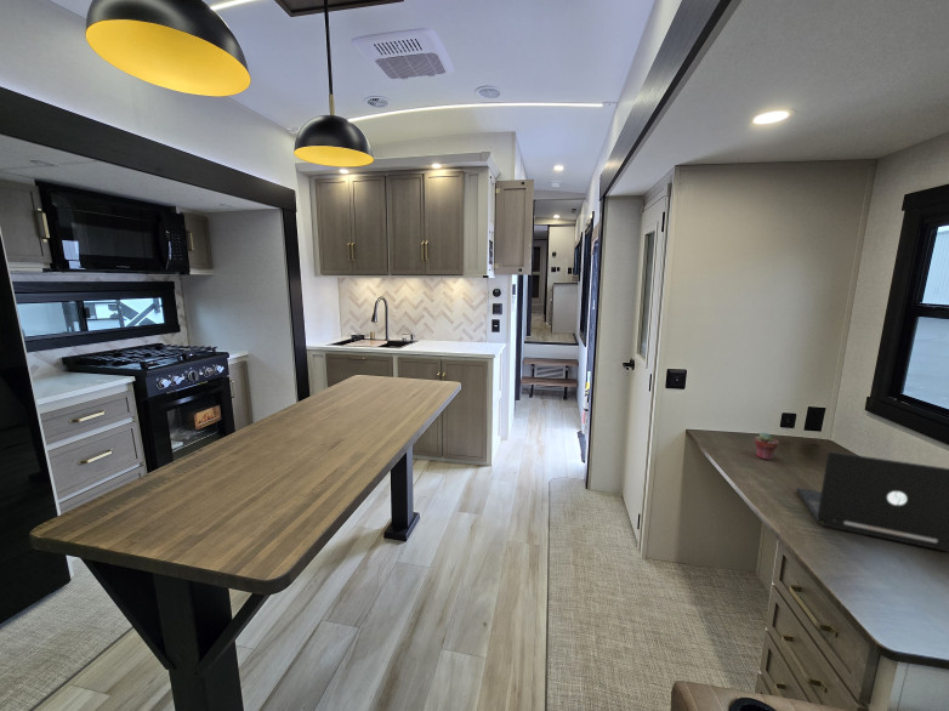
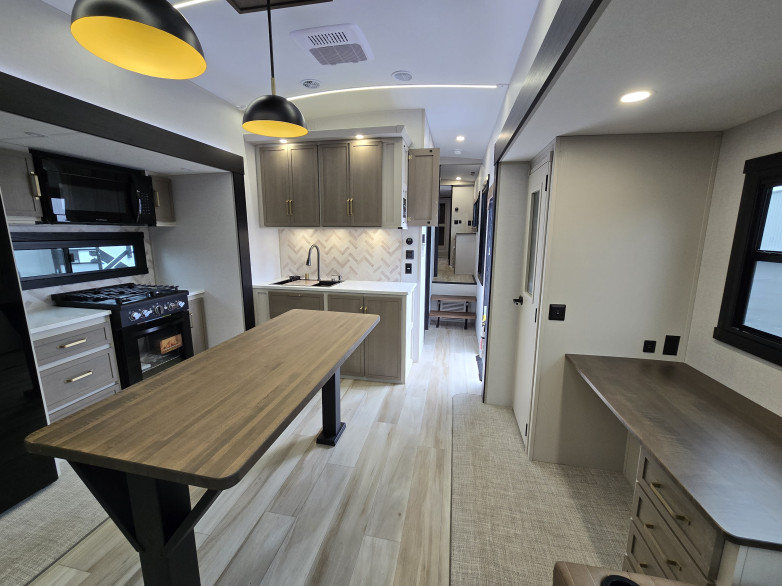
- laptop [795,450,949,553]
- potted succulent [754,431,779,461]
